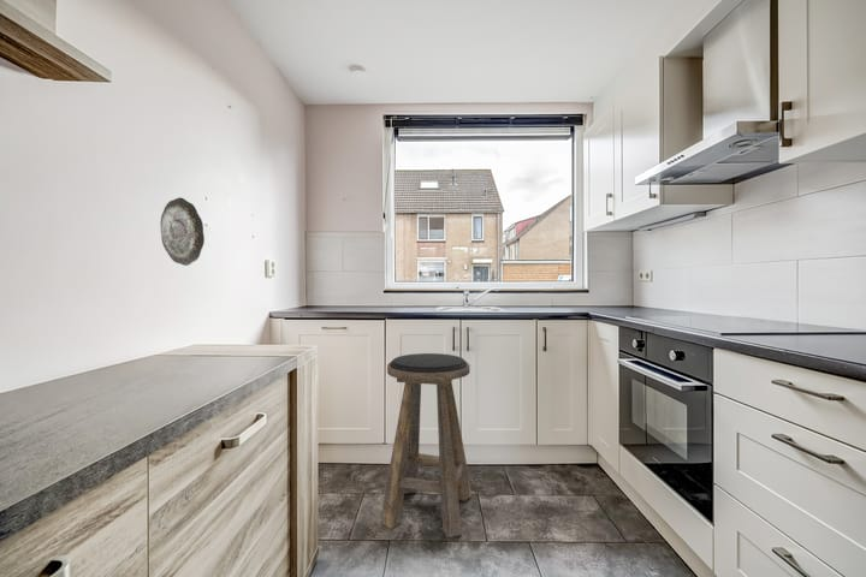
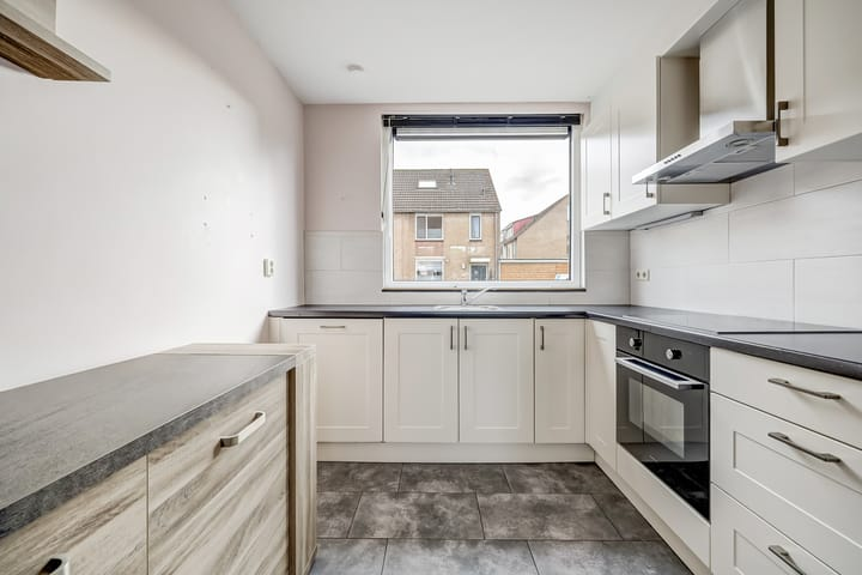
- decorative plate [159,196,206,267]
- stool [380,352,473,539]
